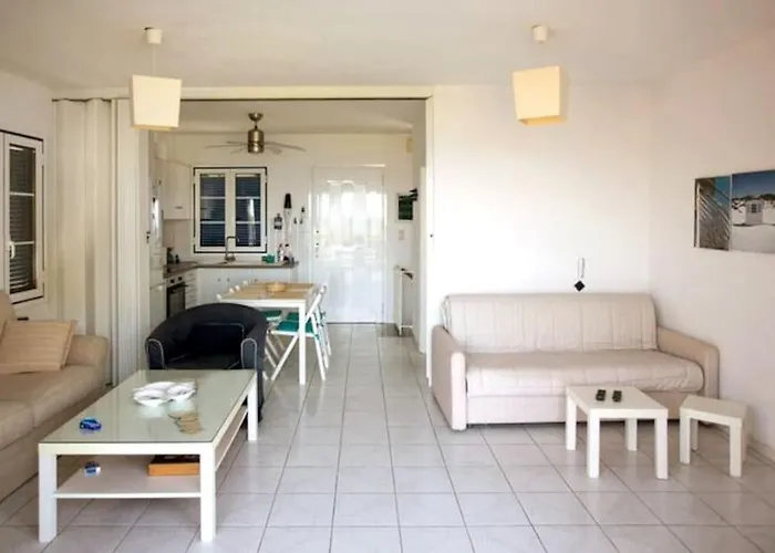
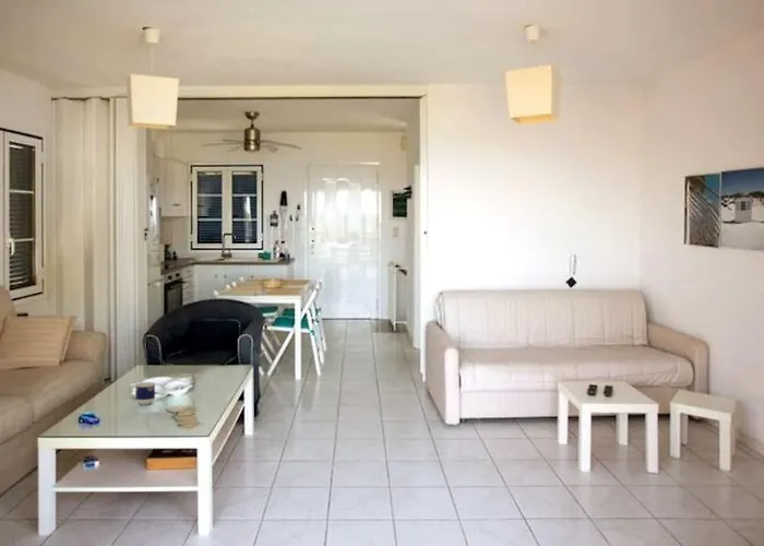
+ cup [134,381,156,406]
